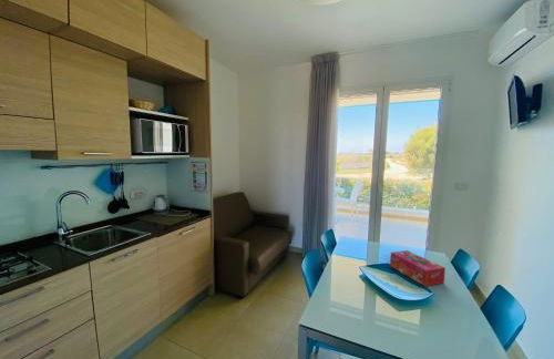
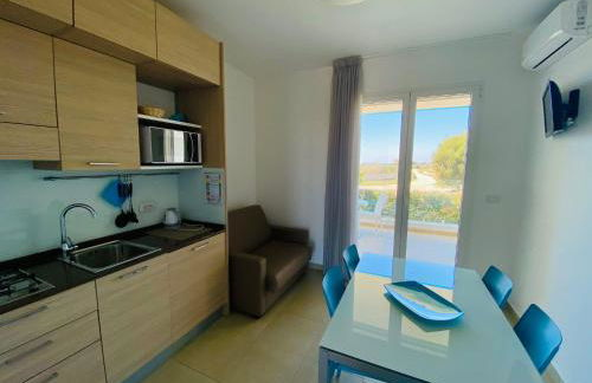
- tissue box [389,249,447,287]
